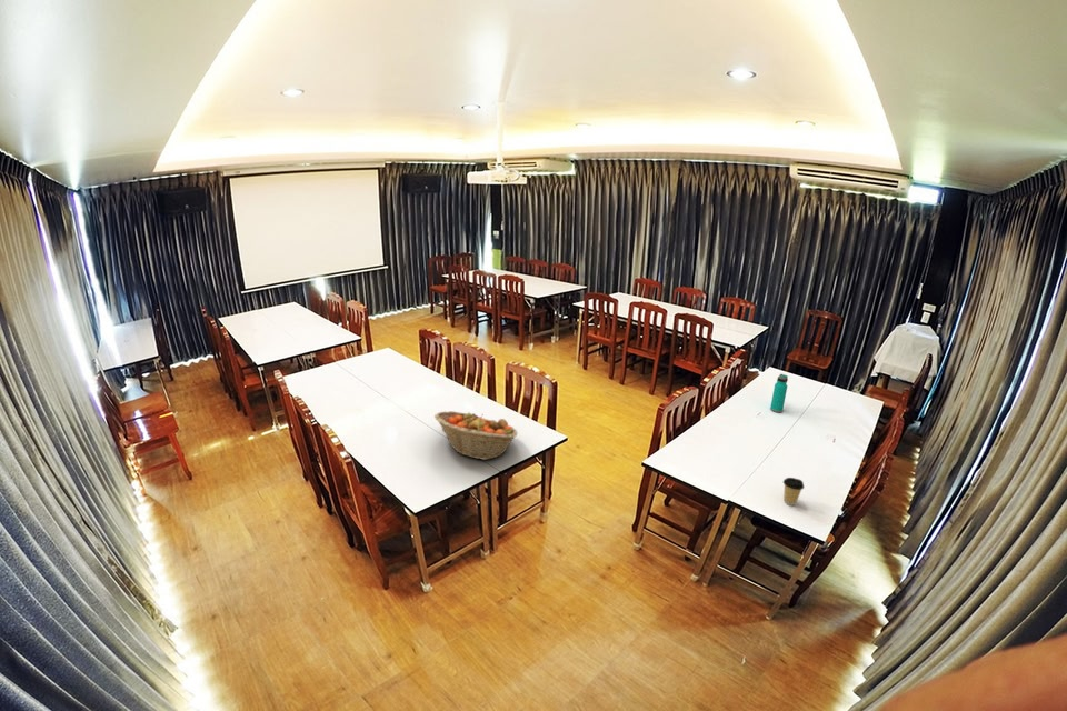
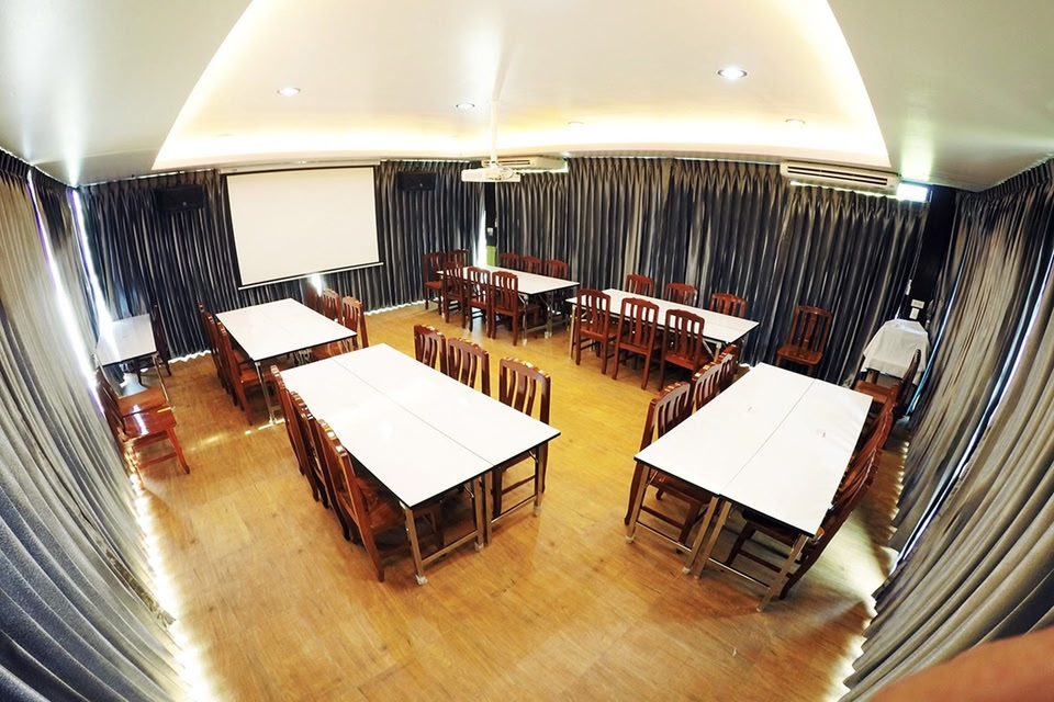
- water bottle [769,373,789,413]
- fruit basket [433,410,519,461]
- coffee cup [782,477,805,507]
